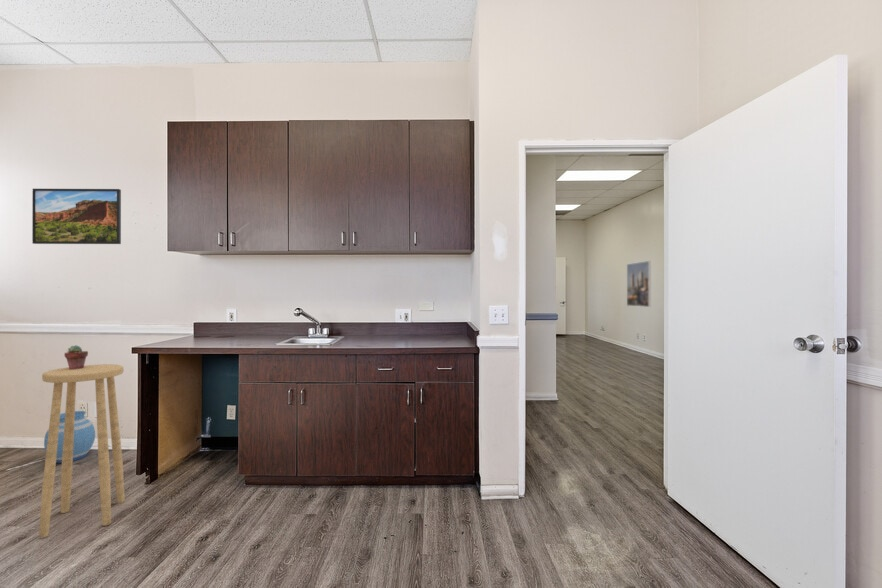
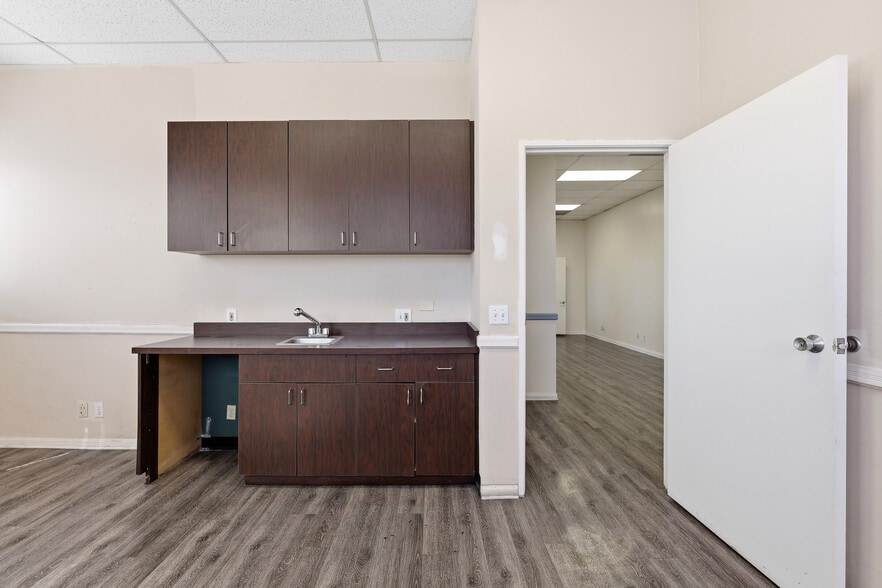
- vase [43,410,96,464]
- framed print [626,260,652,308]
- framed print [31,188,122,245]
- potted succulent [63,344,89,369]
- stool [38,363,126,539]
